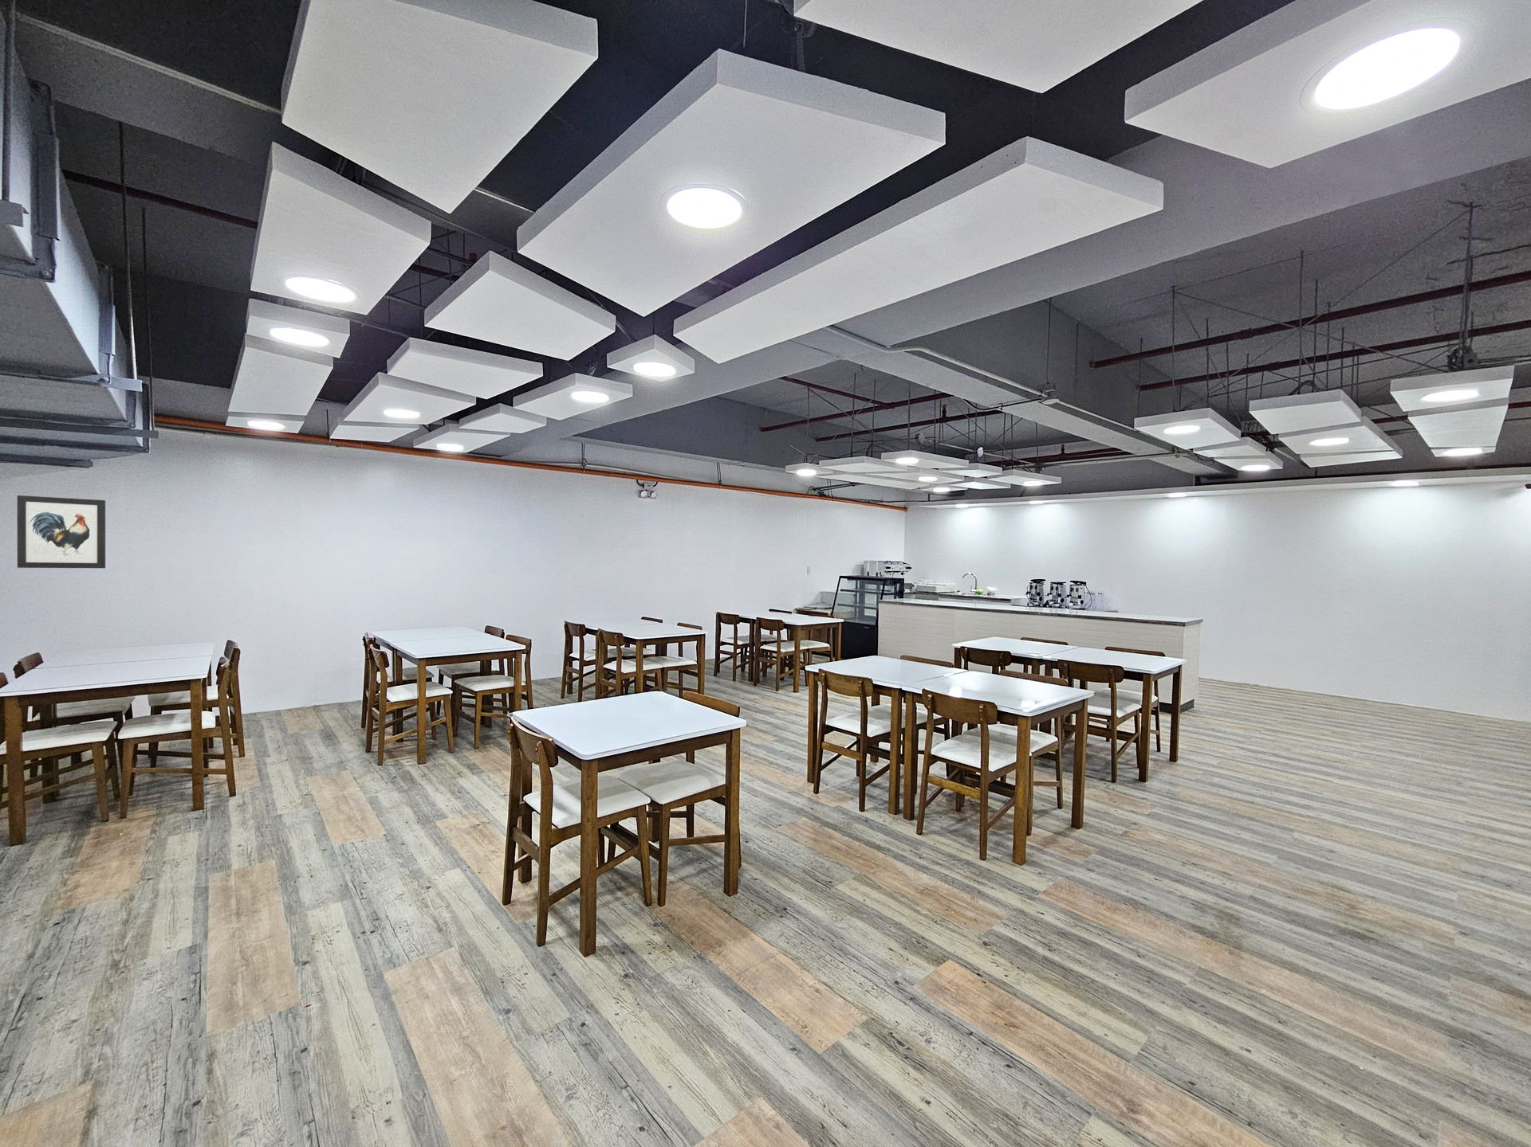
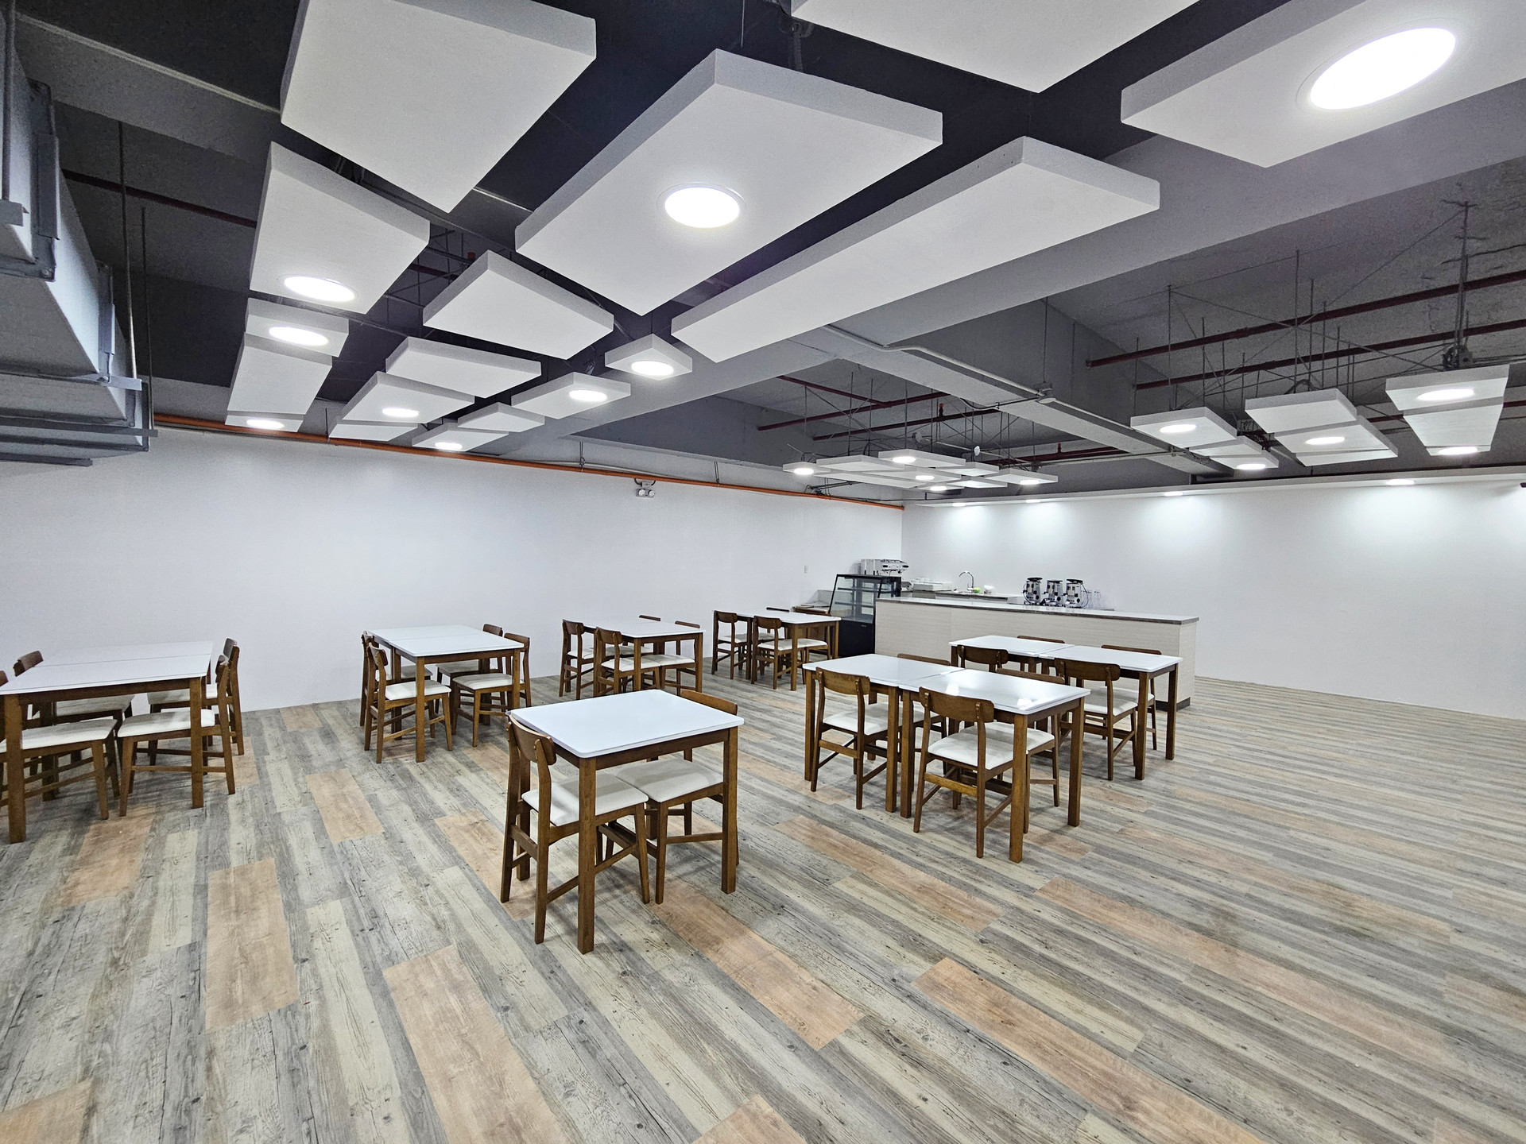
- wall art [17,495,106,569]
